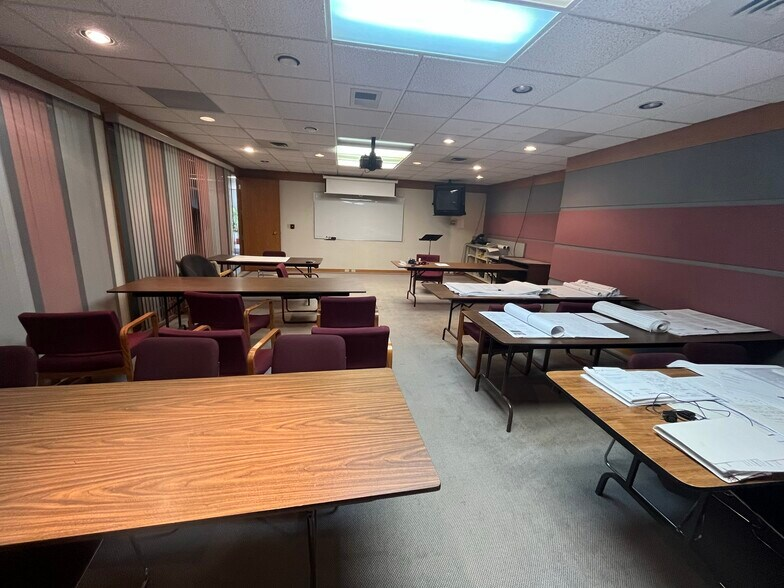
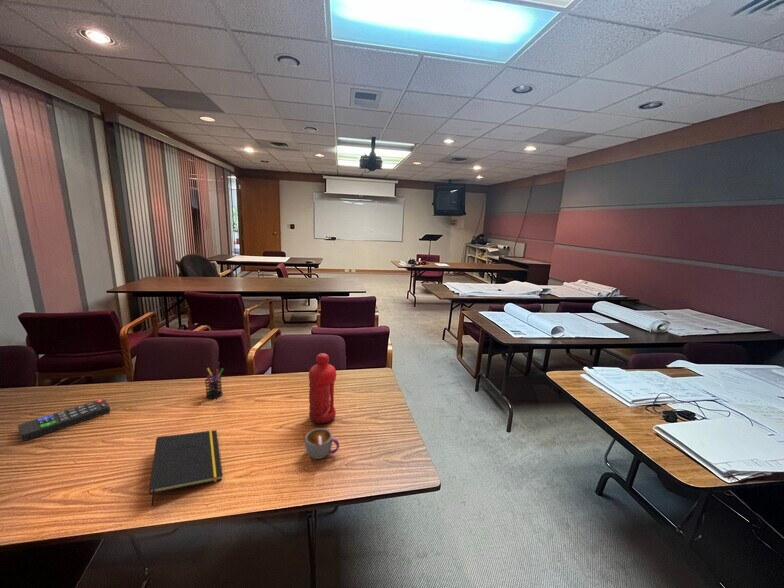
+ remote control [17,398,111,442]
+ notepad [148,429,223,507]
+ pen holder [204,367,224,400]
+ mug [304,427,340,460]
+ water bottle [308,352,337,424]
